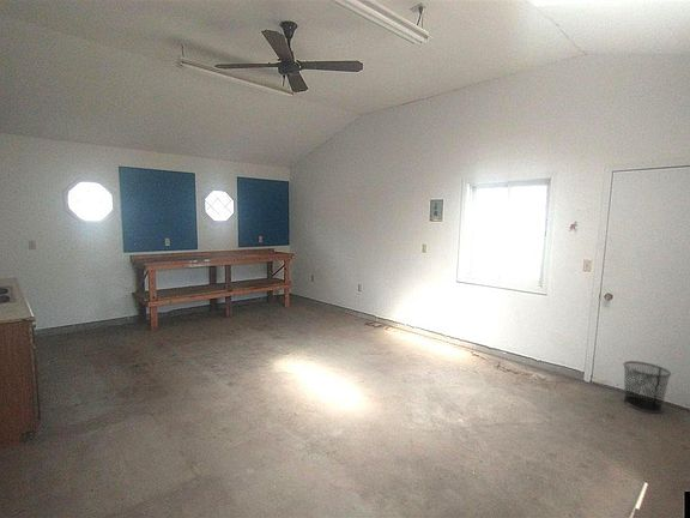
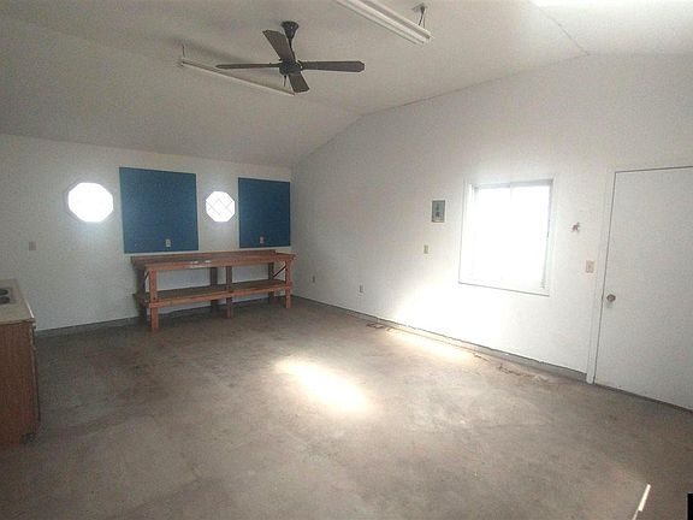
- waste bin [622,360,672,414]
